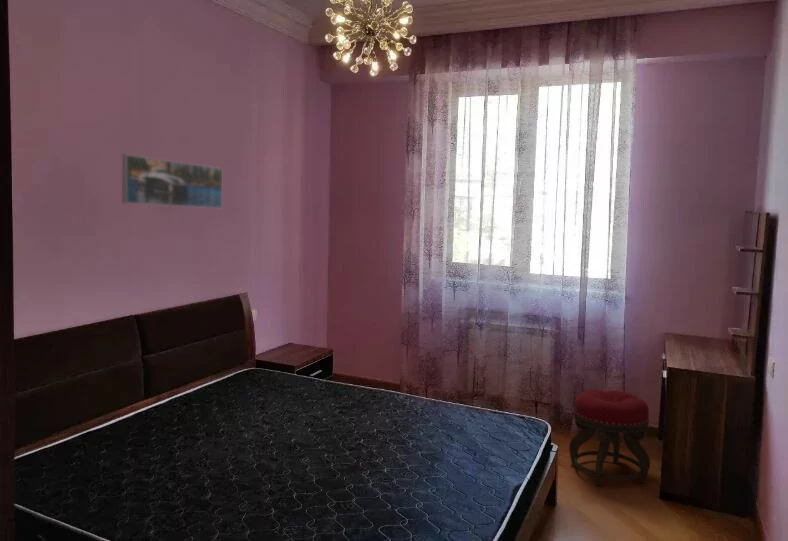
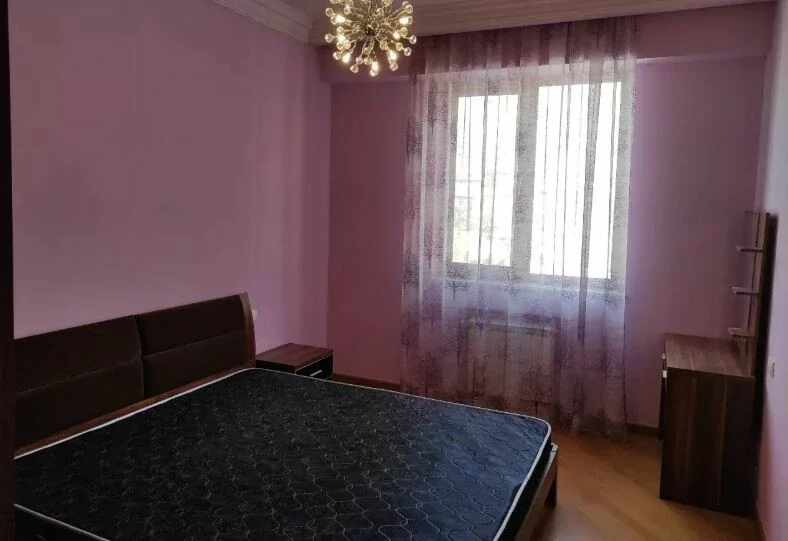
- stool [568,389,651,487]
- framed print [121,154,223,209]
